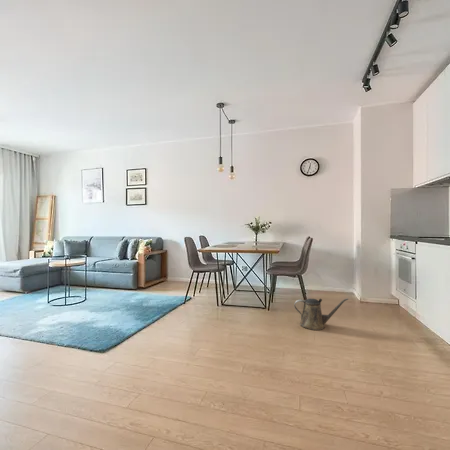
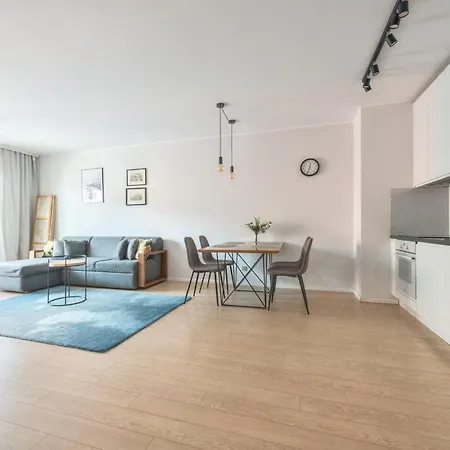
- watering can [293,297,349,331]
